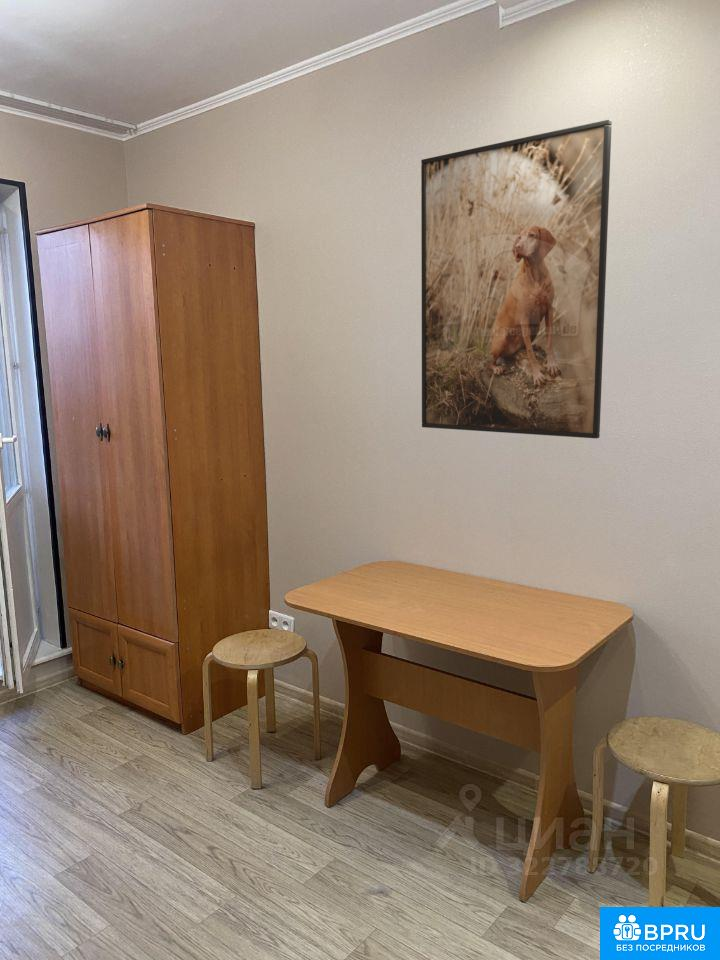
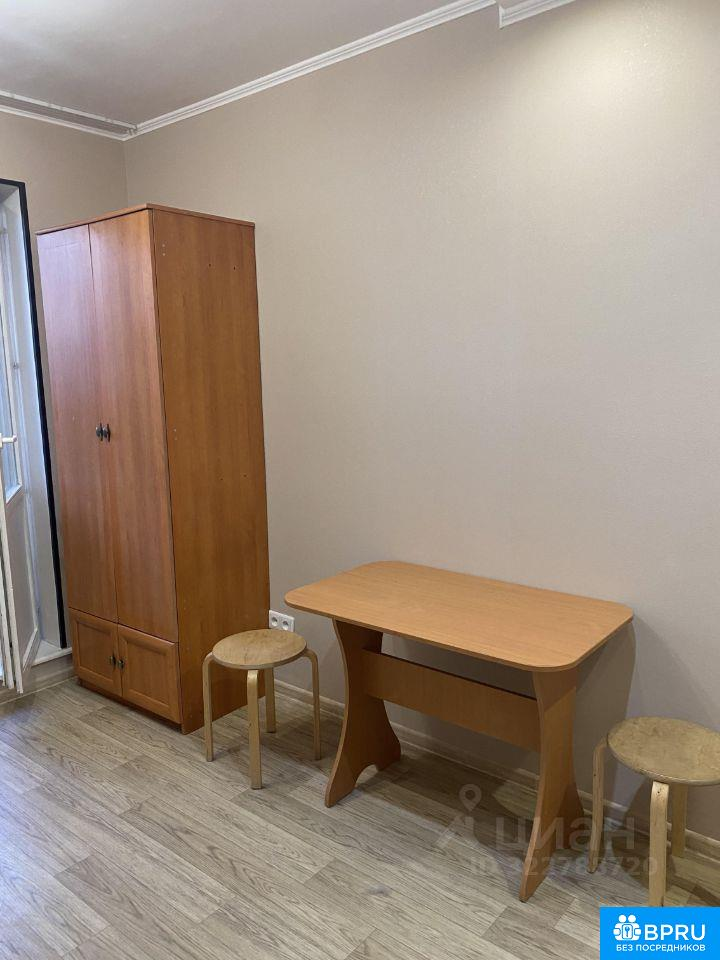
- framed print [420,118,613,439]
